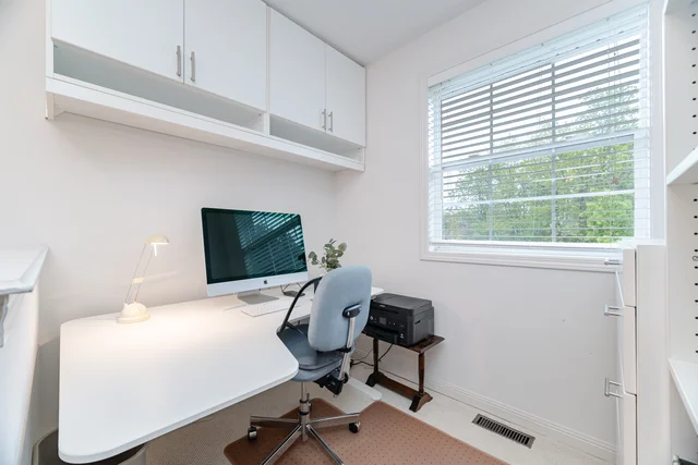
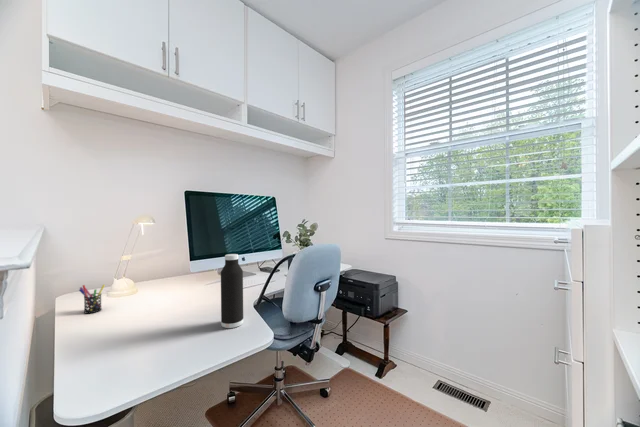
+ pen holder [78,284,106,315]
+ water bottle [220,253,244,329]
